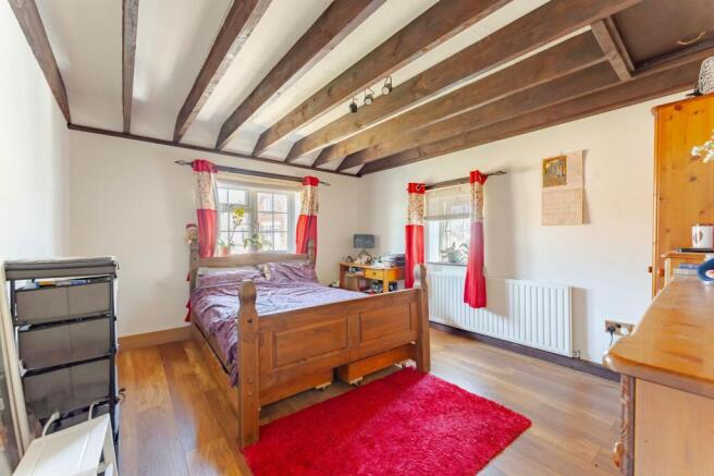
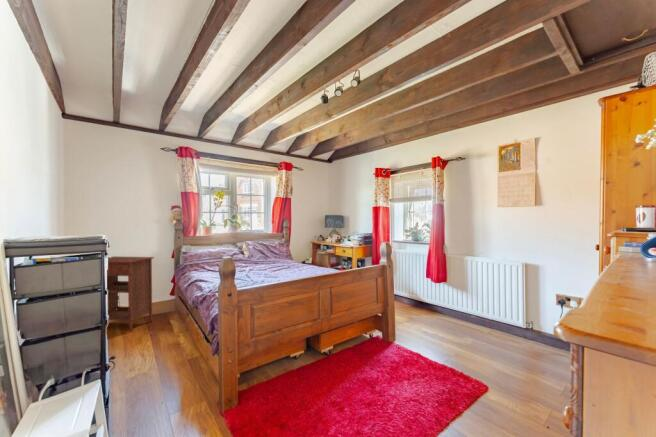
+ nightstand [106,256,155,333]
